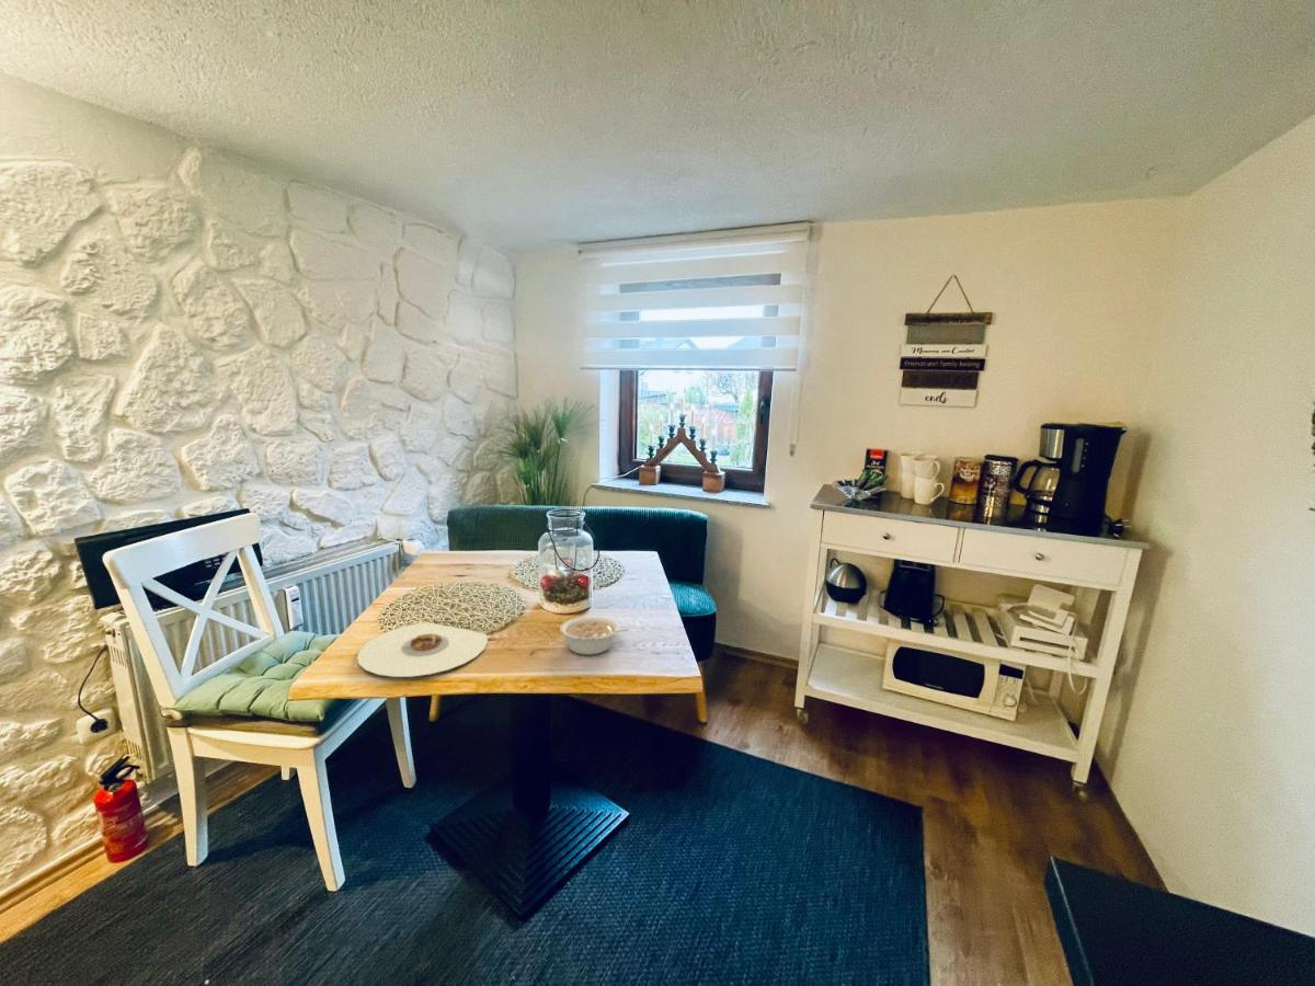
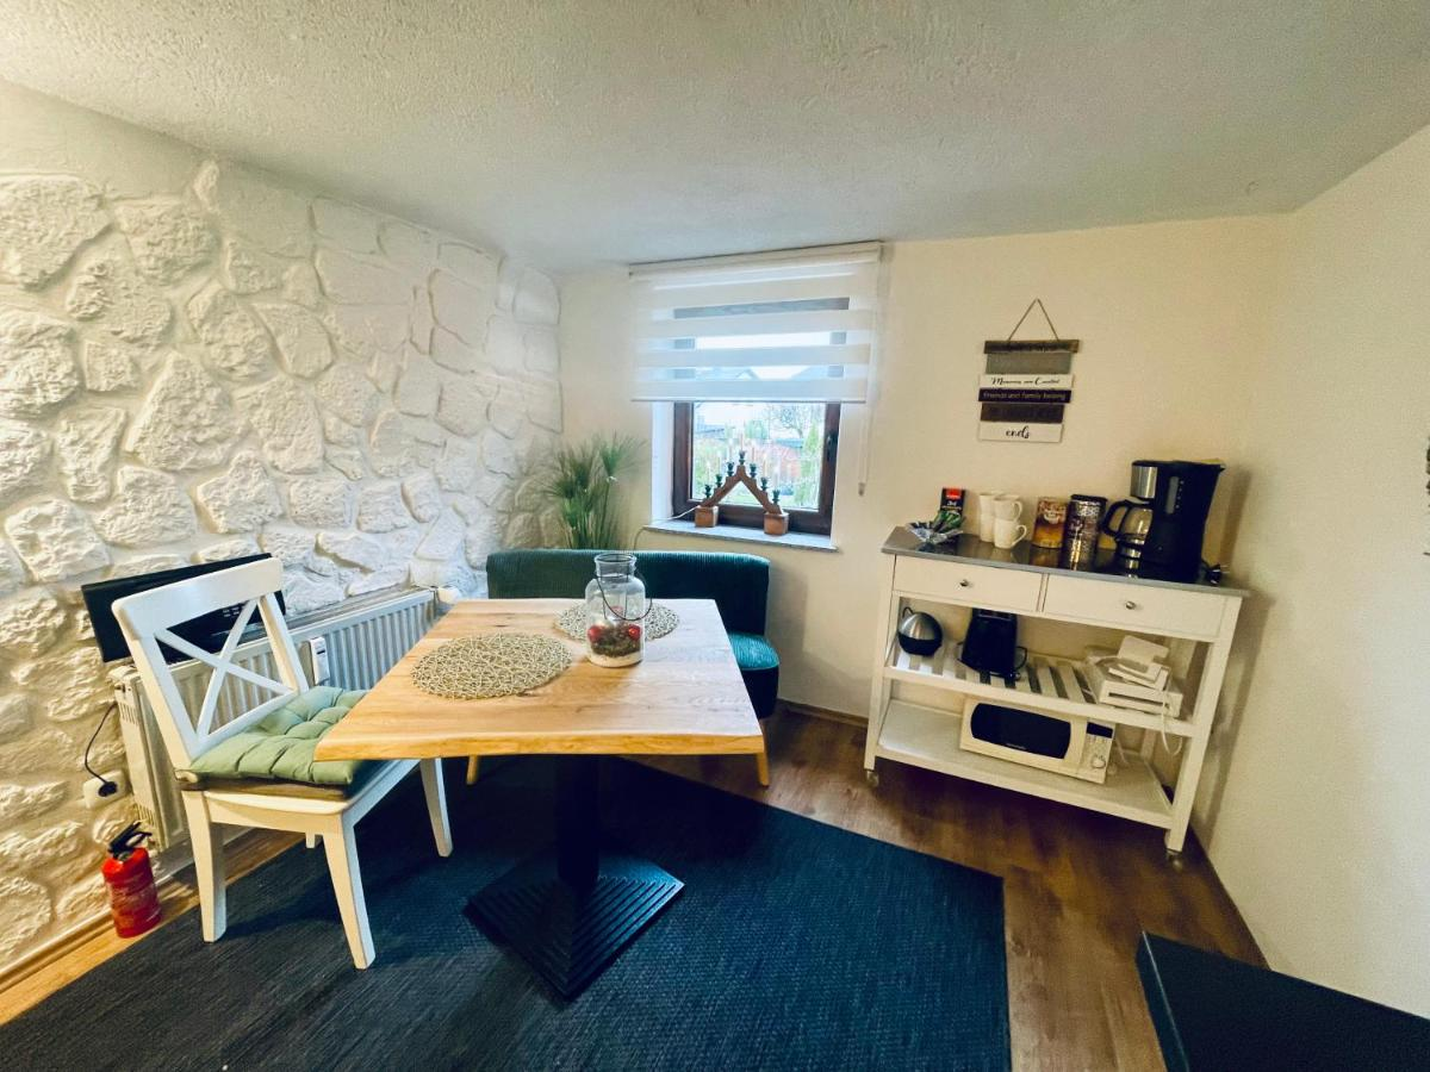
- plate [356,621,489,678]
- legume [559,615,630,655]
